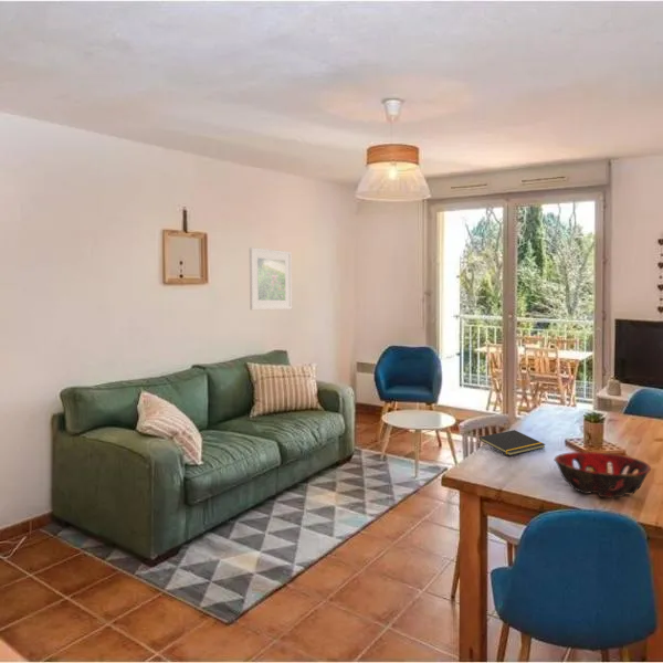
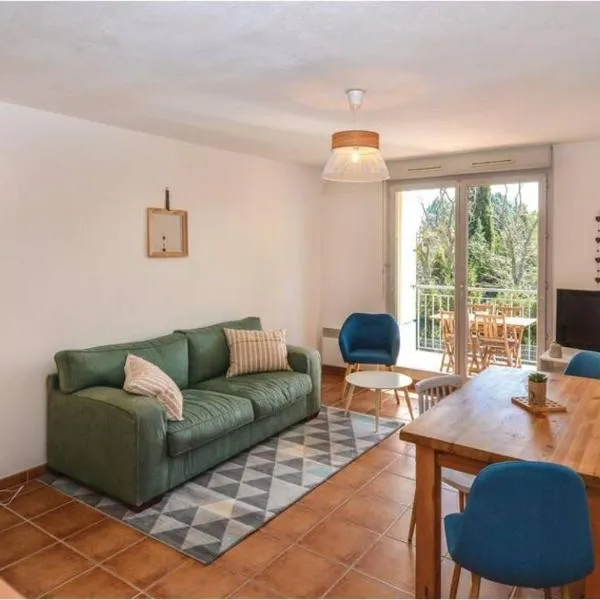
- decorative bowl [554,451,652,498]
- notepad [477,429,547,456]
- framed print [249,246,293,311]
